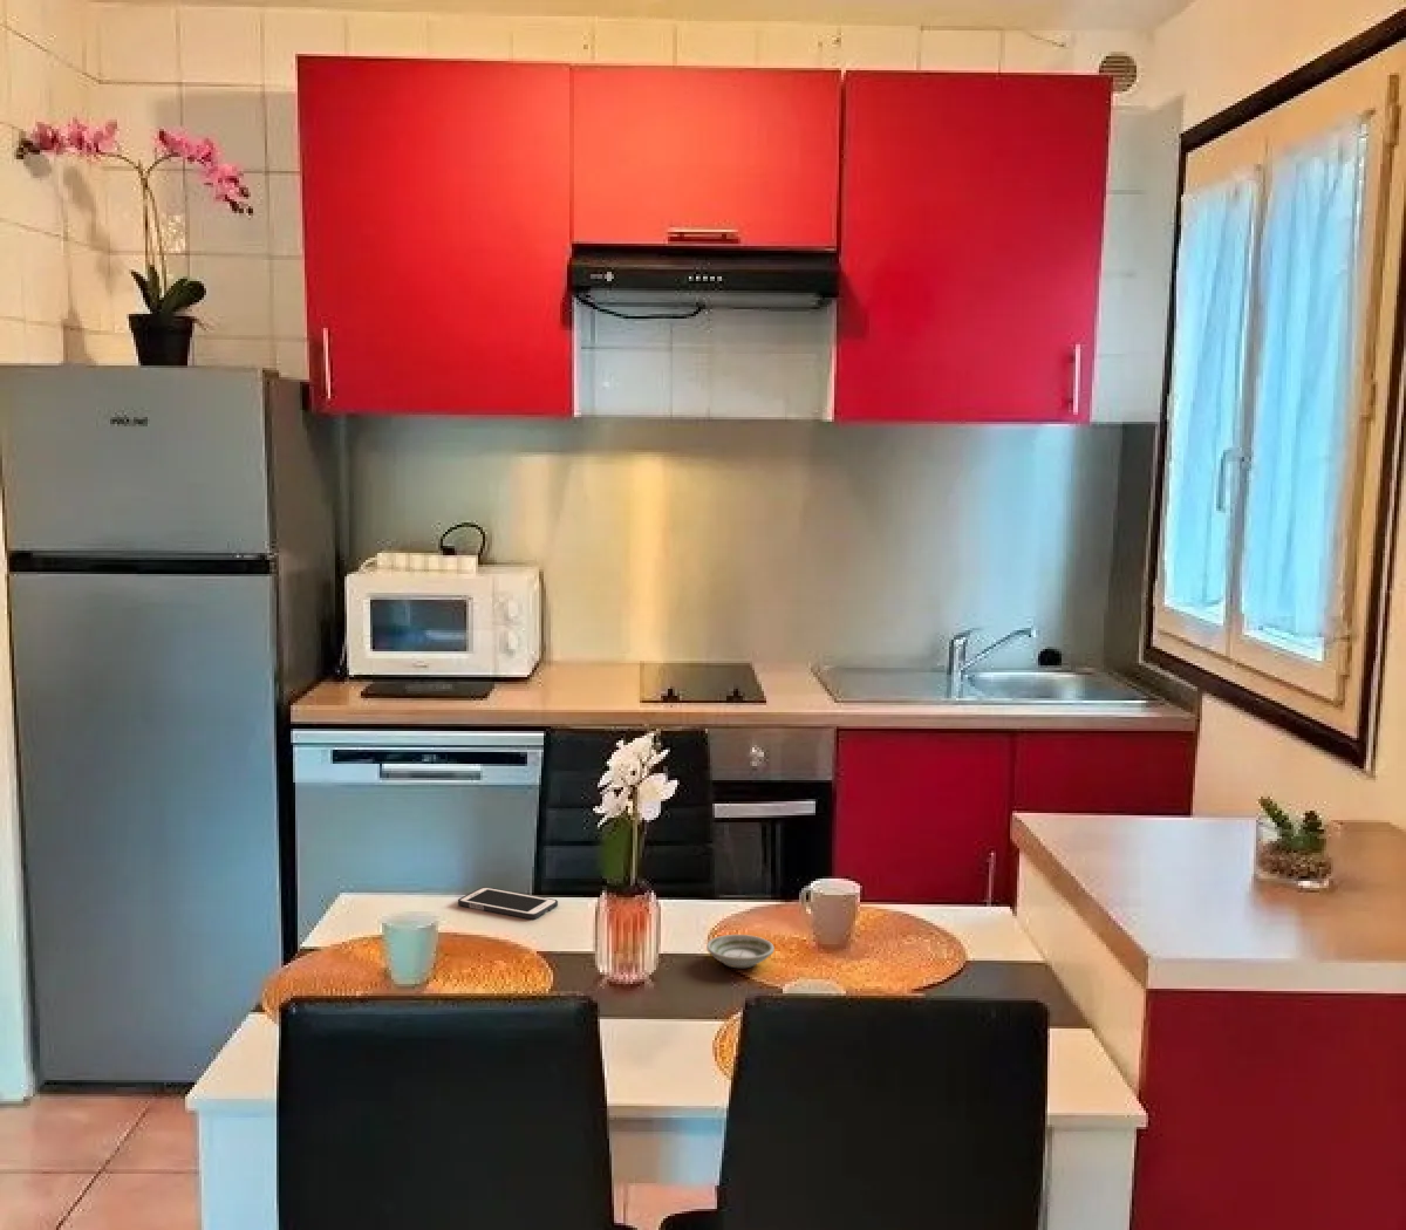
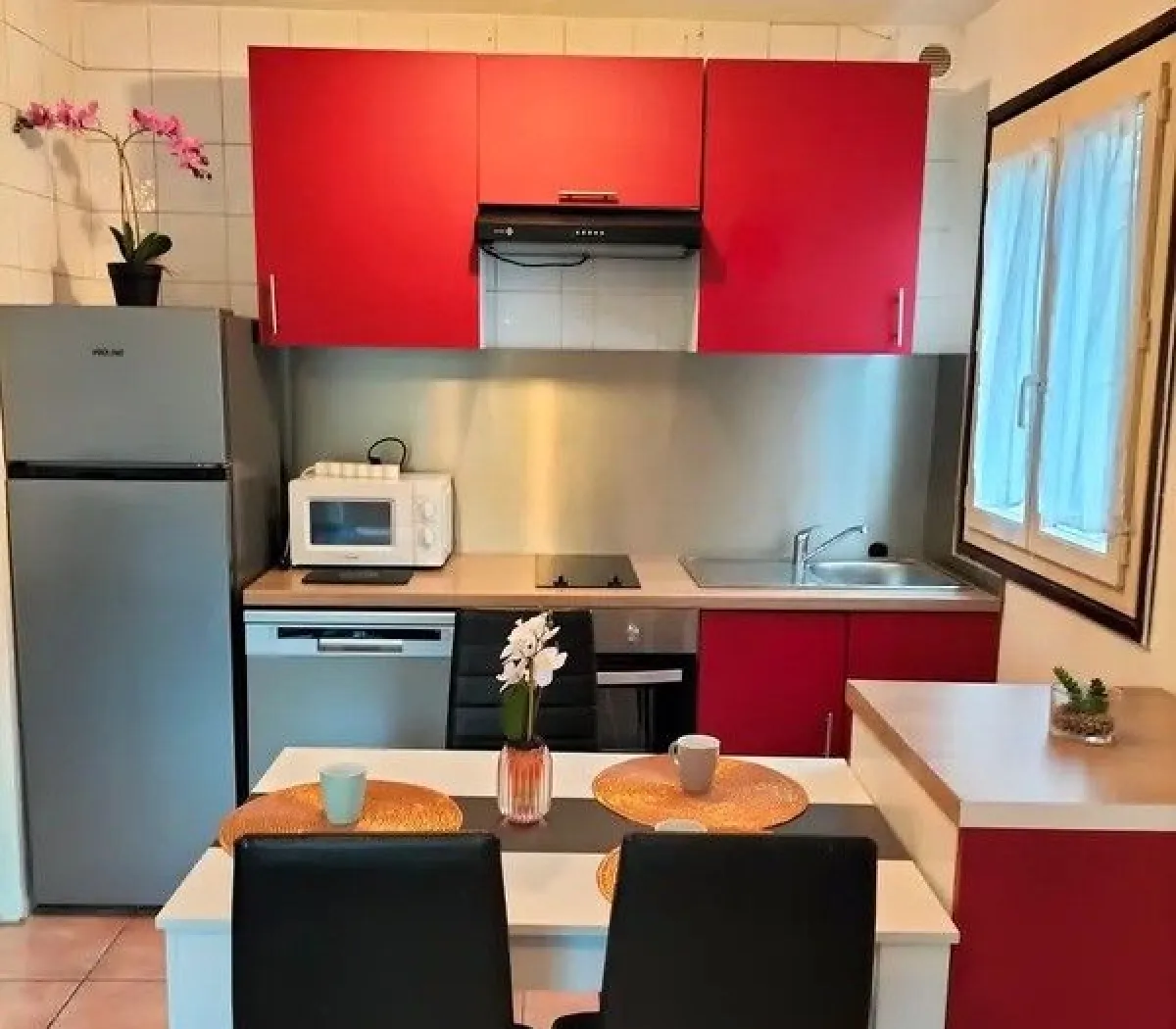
- saucer [705,934,776,968]
- cell phone [457,886,558,920]
